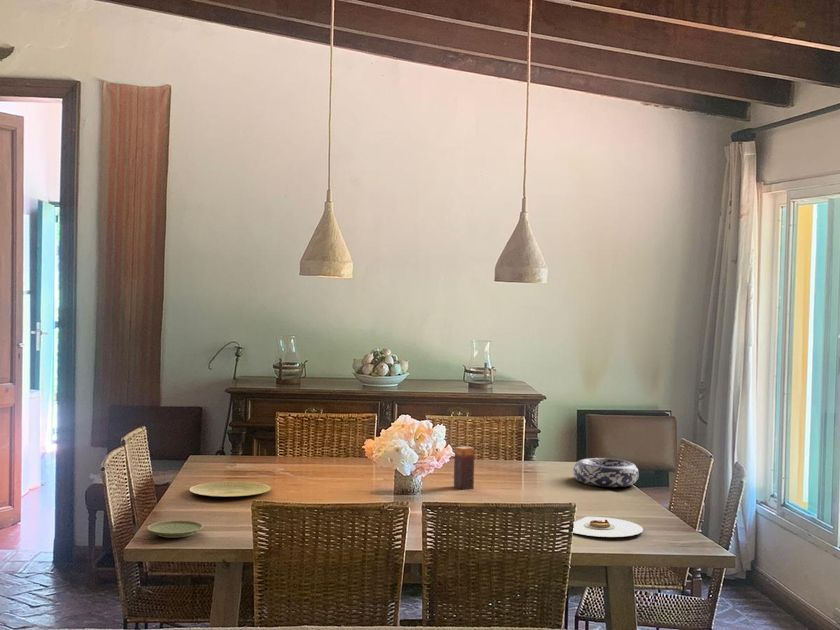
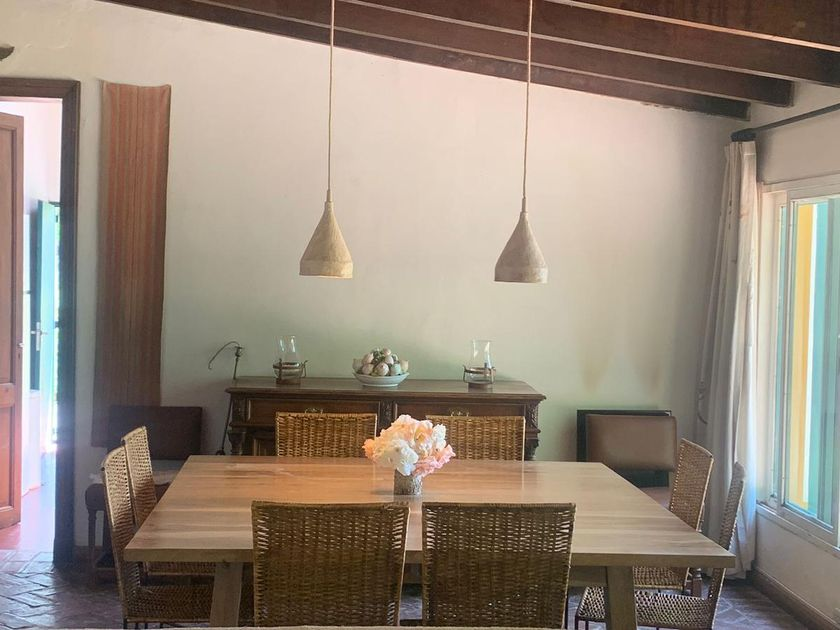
- plate [189,480,272,498]
- plate [572,516,644,538]
- decorative bowl [572,457,640,488]
- candle [453,445,475,491]
- plate [147,519,204,539]
